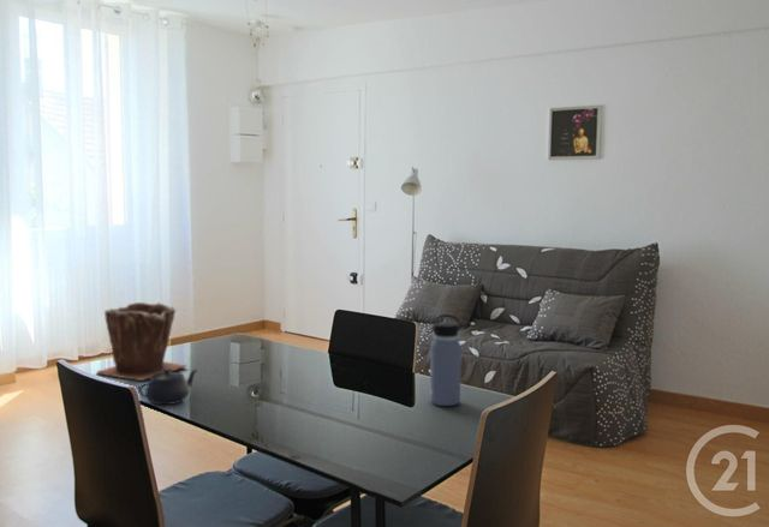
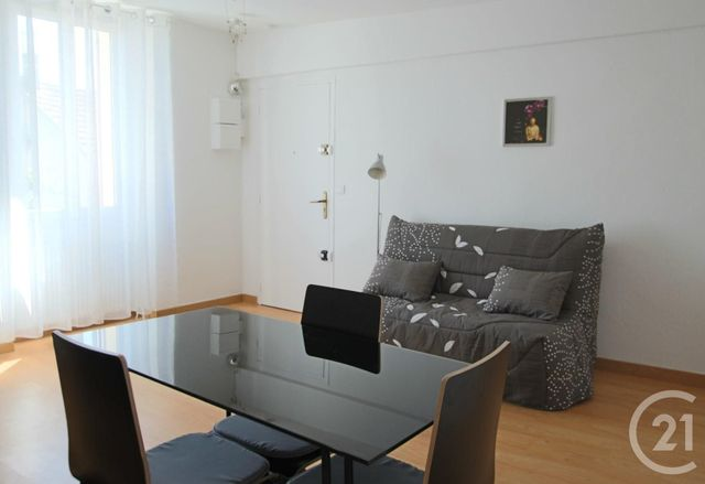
- water bottle [429,313,463,407]
- plant pot [95,301,187,382]
- teapot [137,369,199,406]
